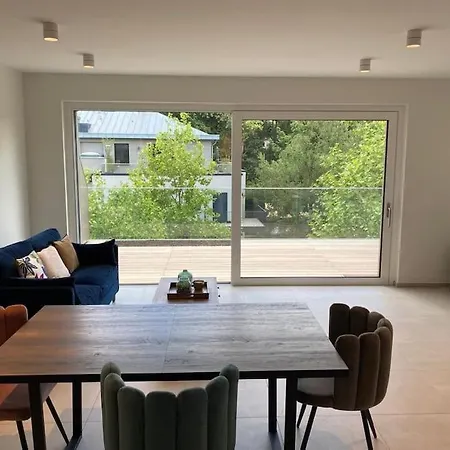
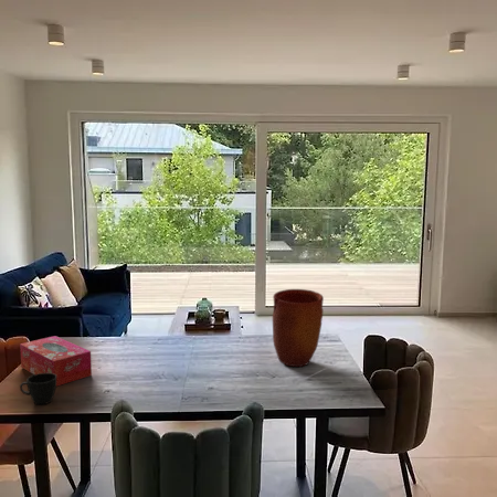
+ vase [272,288,325,368]
+ cup [19,373,57,405]
+ tissue box [19,335,93,388]
